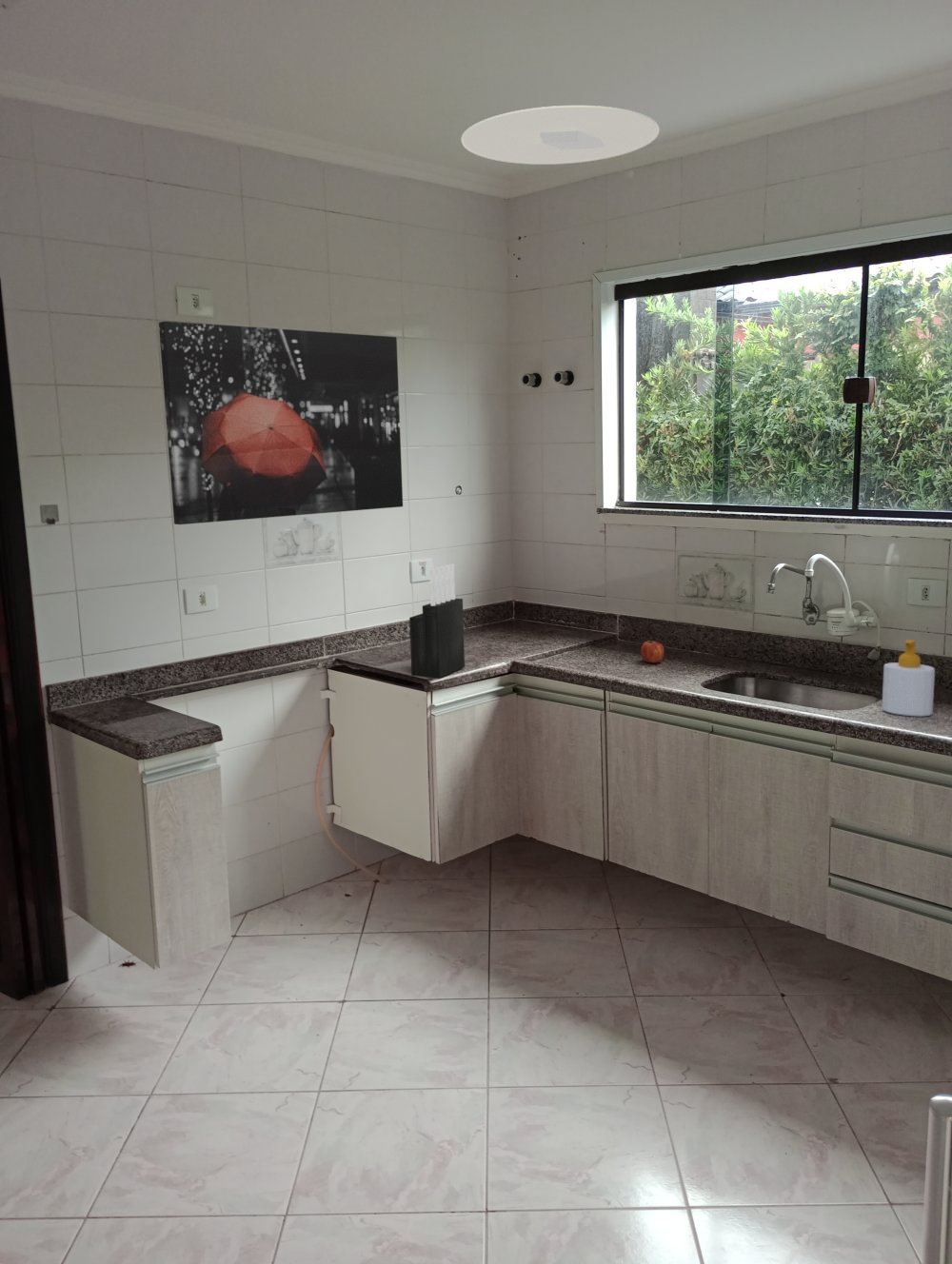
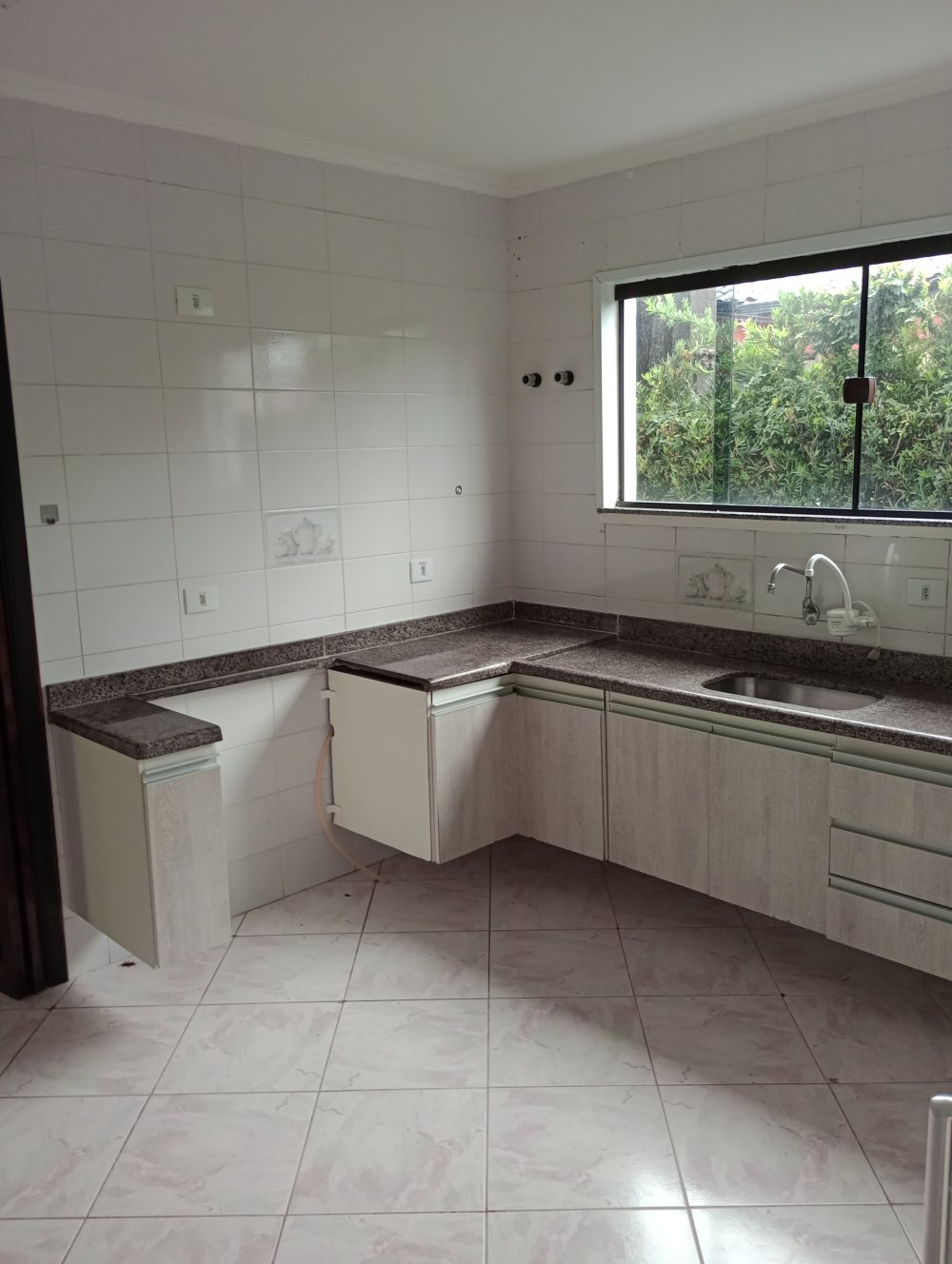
- knife block [408,563,466,679]
- soap bottle [882,639,936,718]
- fruit [640,639,664,664]
- wall art [158,321,404,525]
- ceiling light [461,105,661,166]
